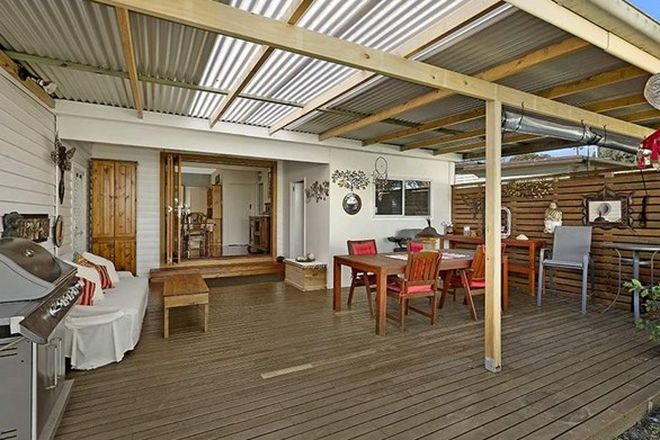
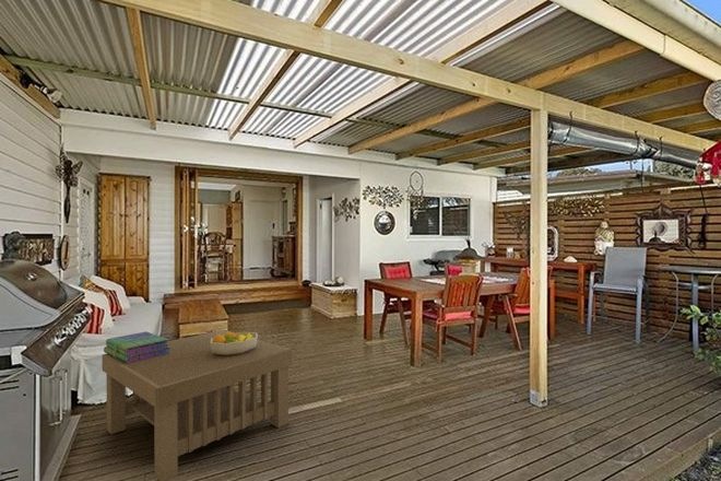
+ coffee table [102,329,293,481]
+ stack of books [103,330,170,363]
+ fruit bowl [210,330,259,355]
